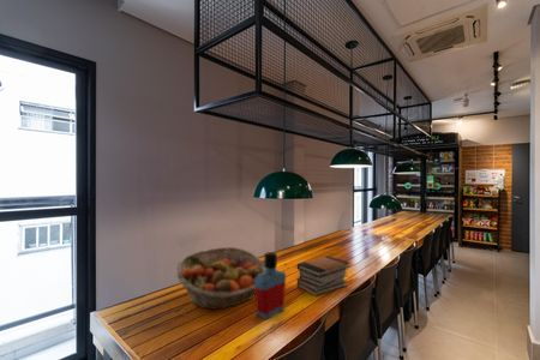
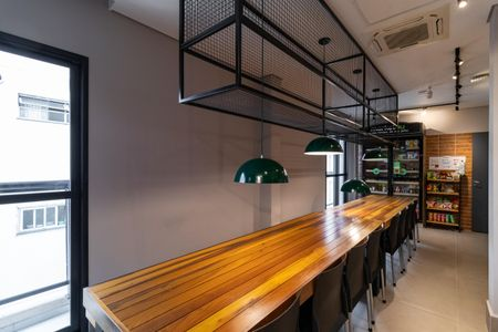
- book stack [295,254,350,298]
- fruit basket [175,246,265,310]
- bottle [254,251,287,320]
